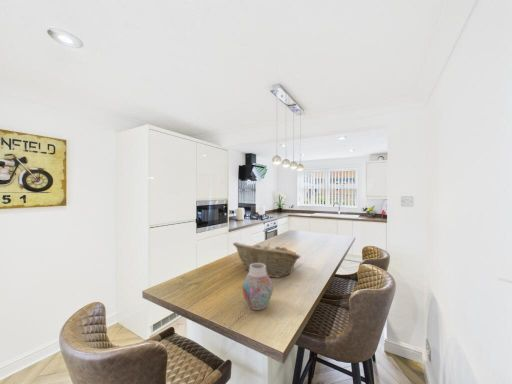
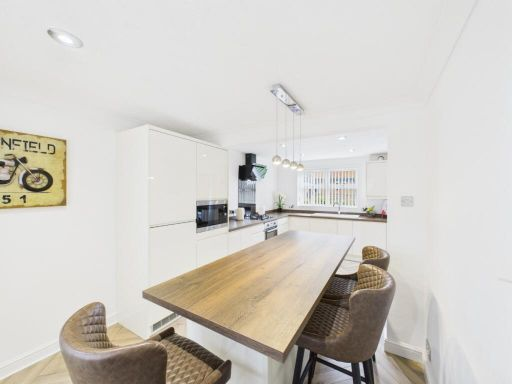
- fruit basket [232,241,302,279]
- vase [241,263,274,311]
